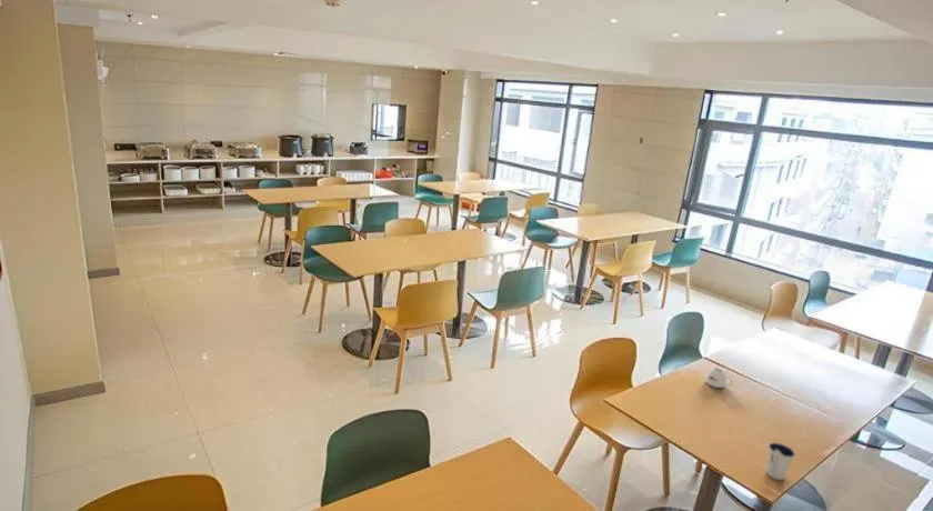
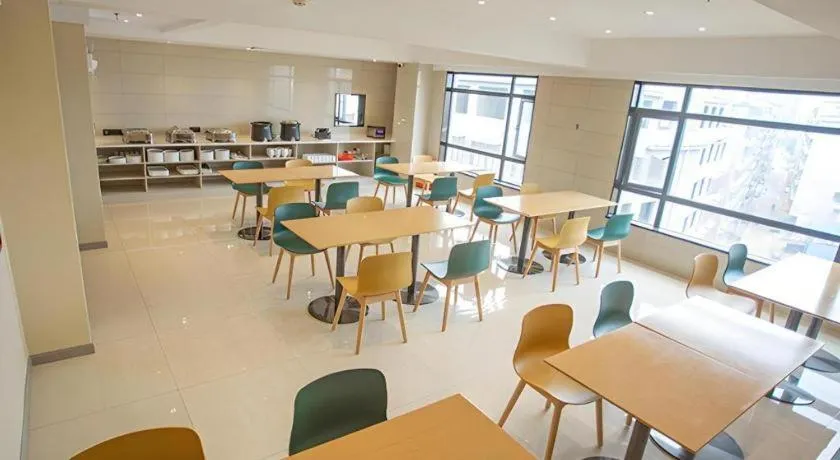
- mug [704,367,734,389]
- dixie cup [765,441,796,481]
